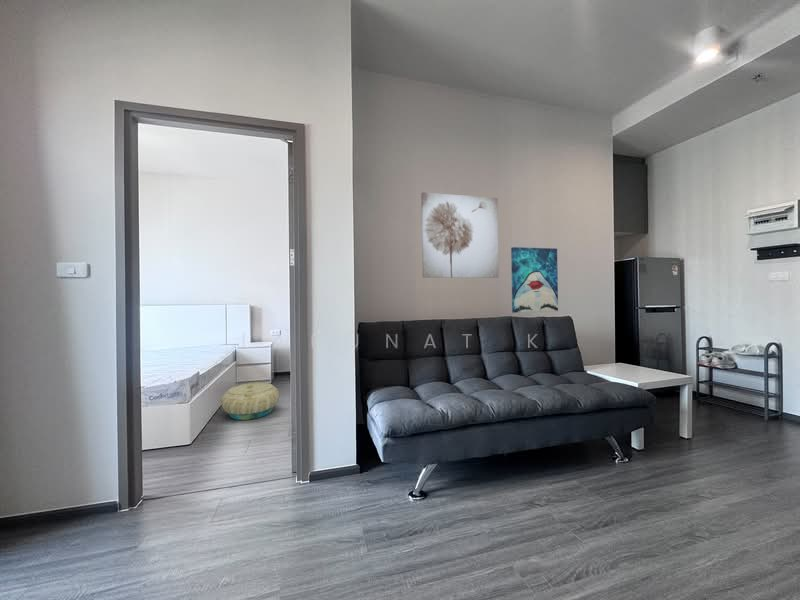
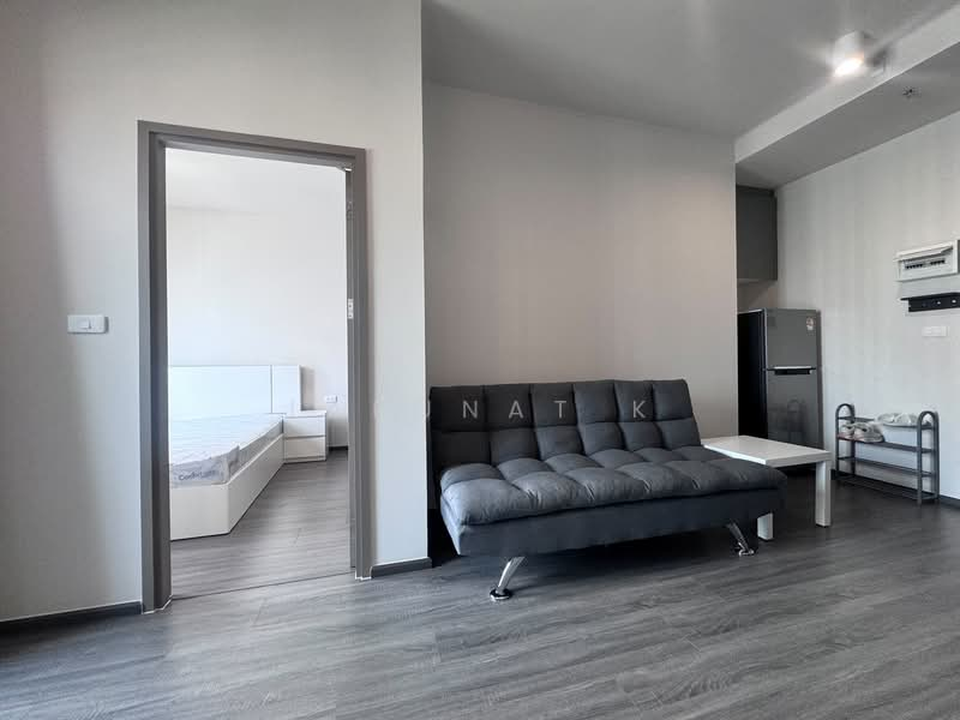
- wall art [420,191,500,279]
- basket [220,381,281,421]
- wall art [510,246,559,314]
